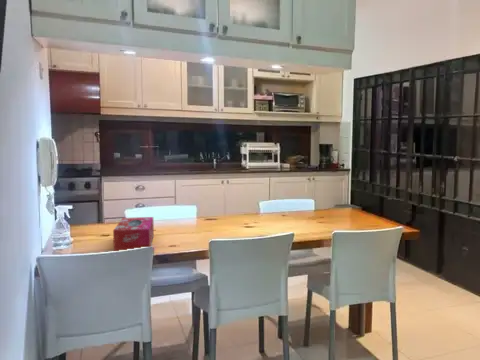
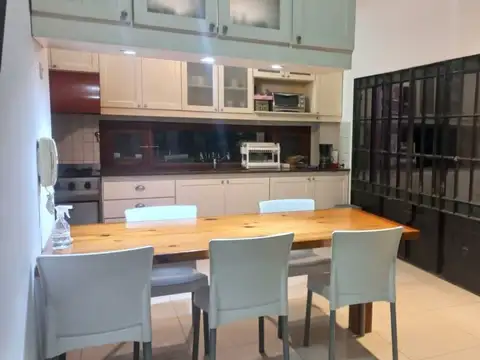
- tissue box [112,216,155,252]
